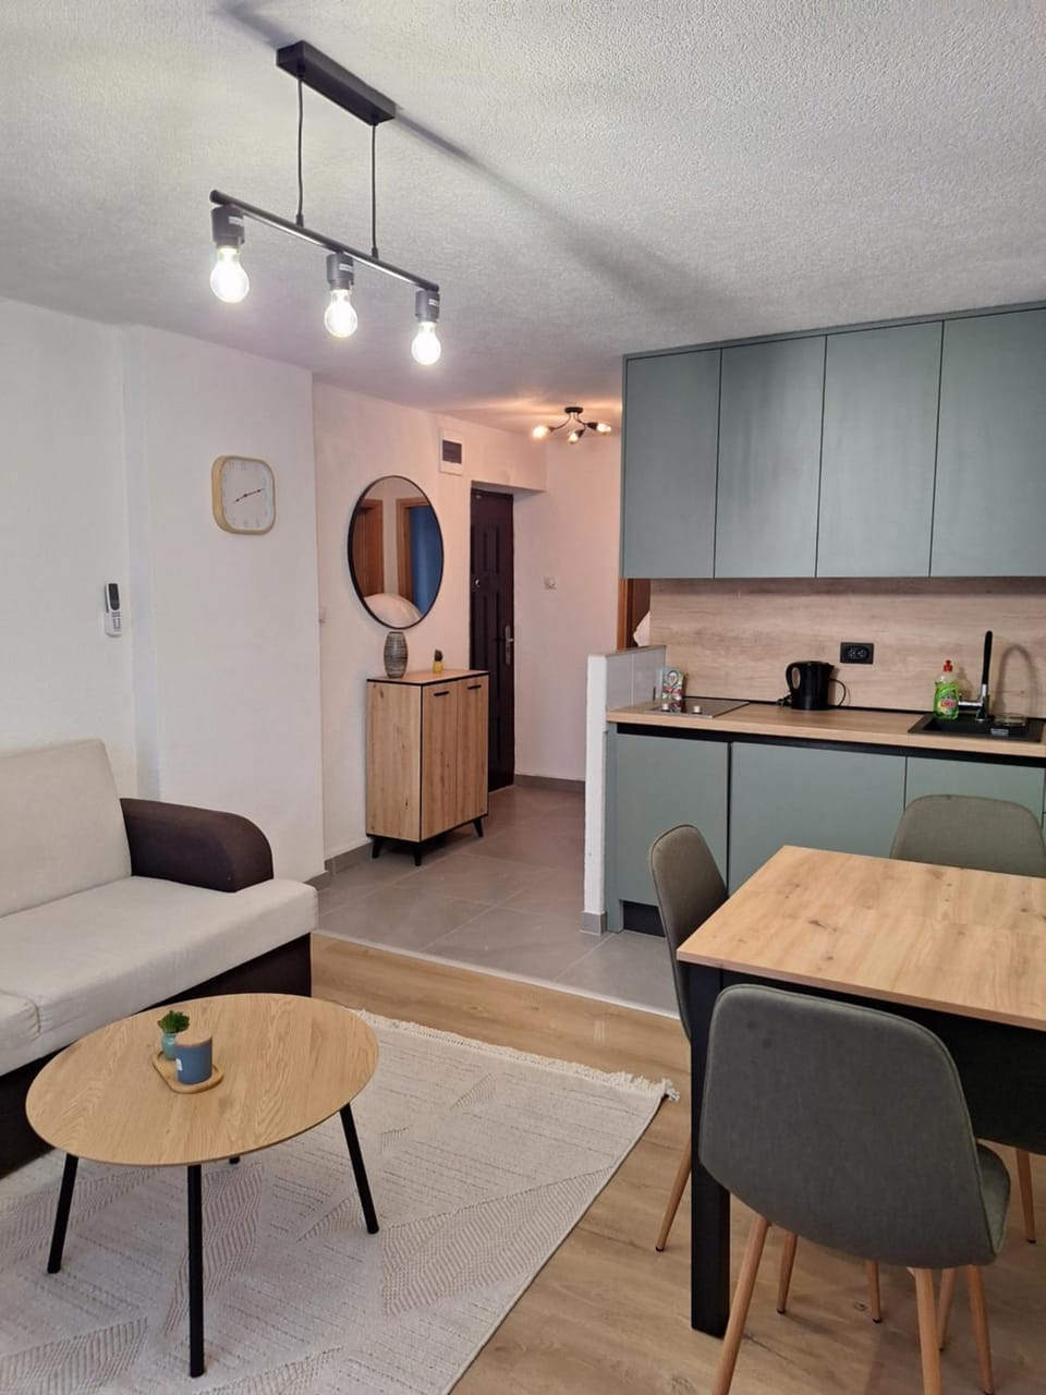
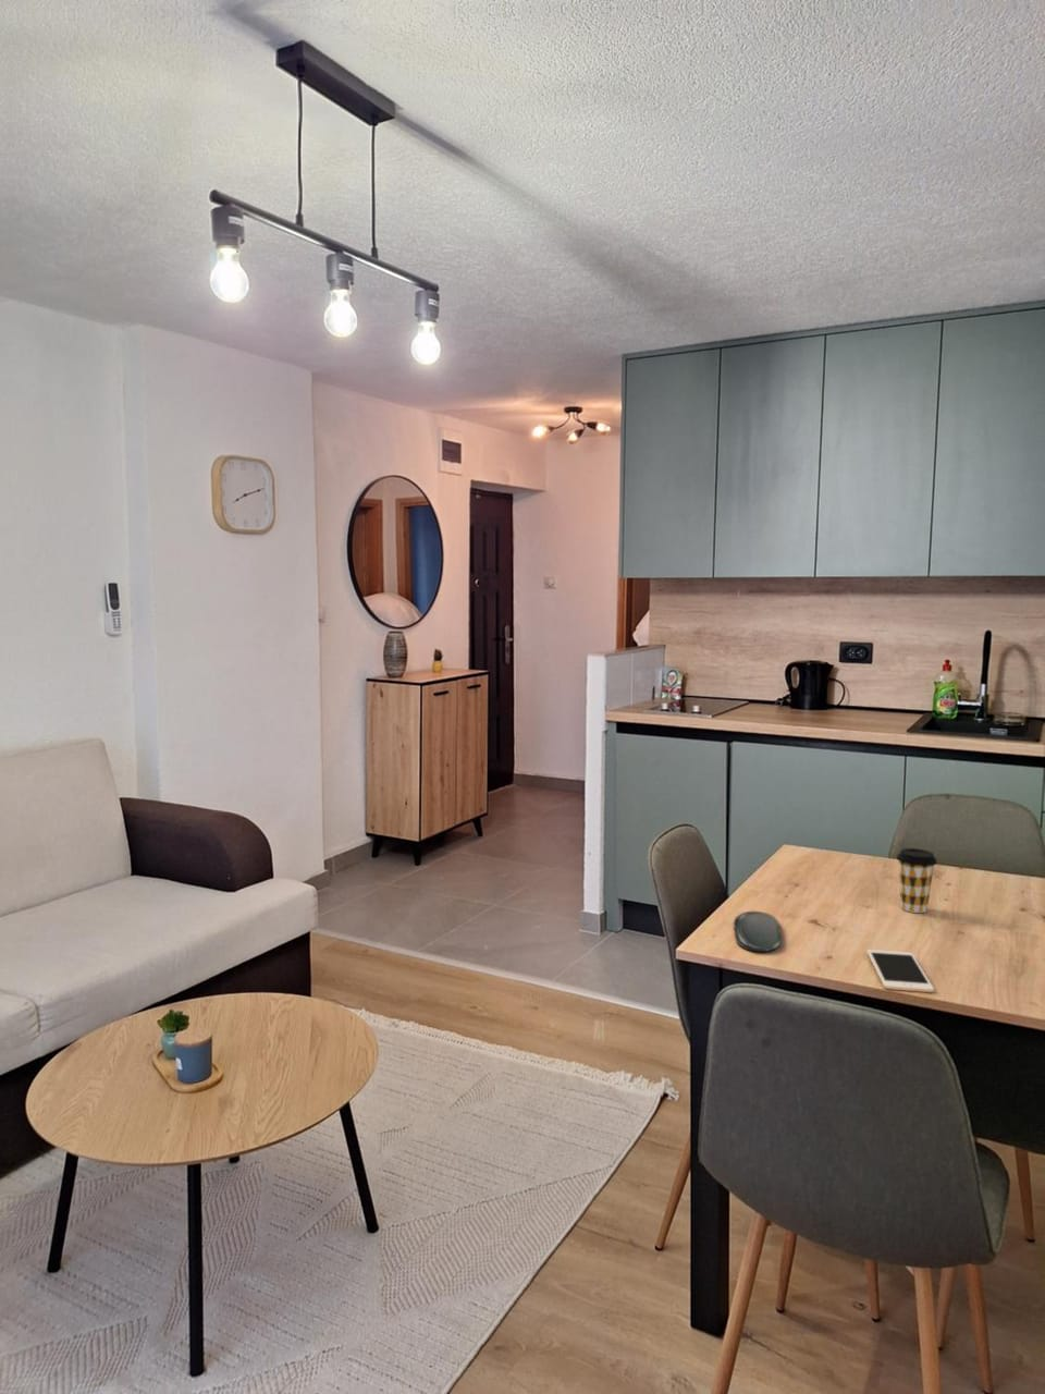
+ cell phone [865,948,935,993]
+ oval tray [732,910,783,953]
+ coffee cup [896,847,939,913]
